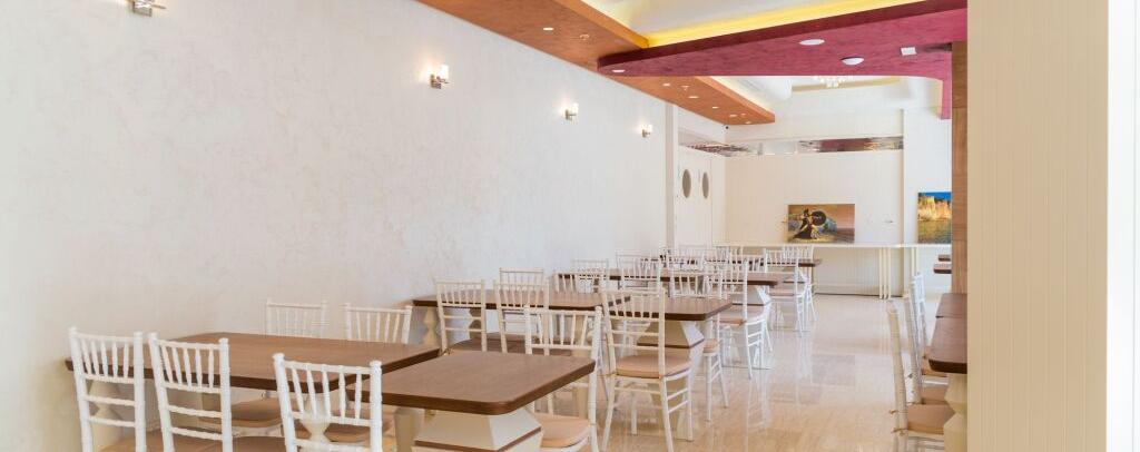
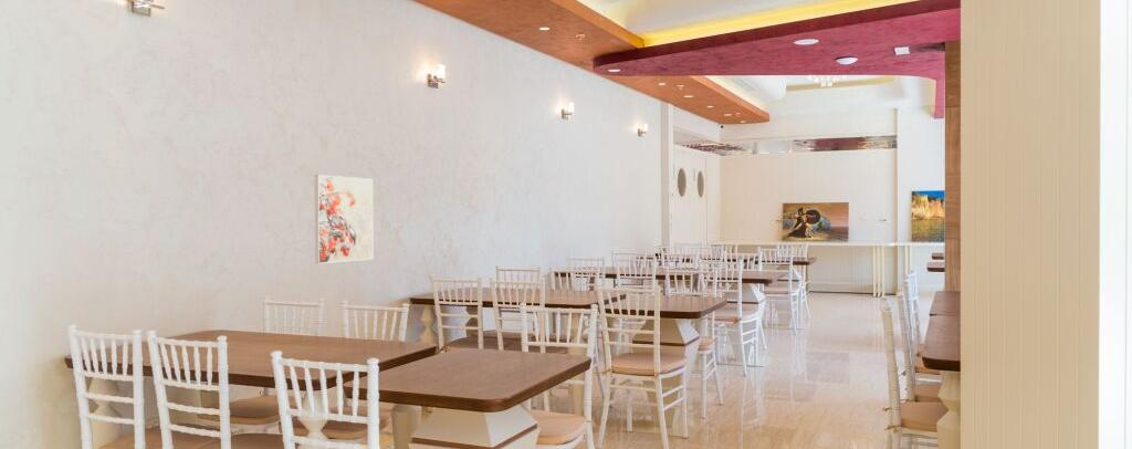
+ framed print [314,174,374,264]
